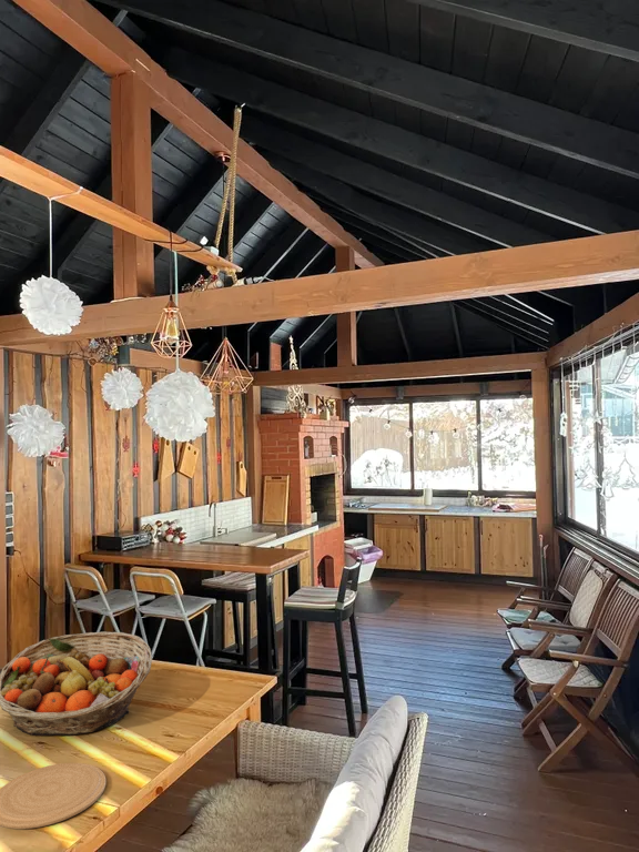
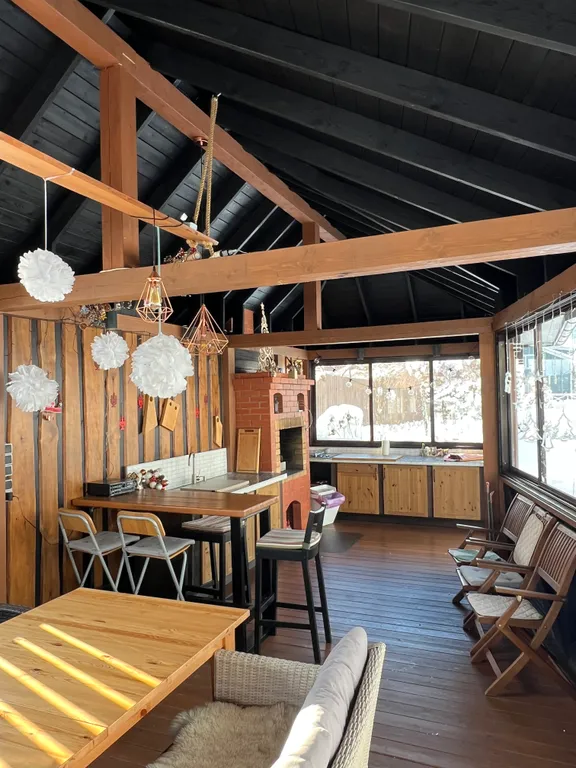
- fruit basket [0,631,153,737]
- plate [0,762,106,830]
